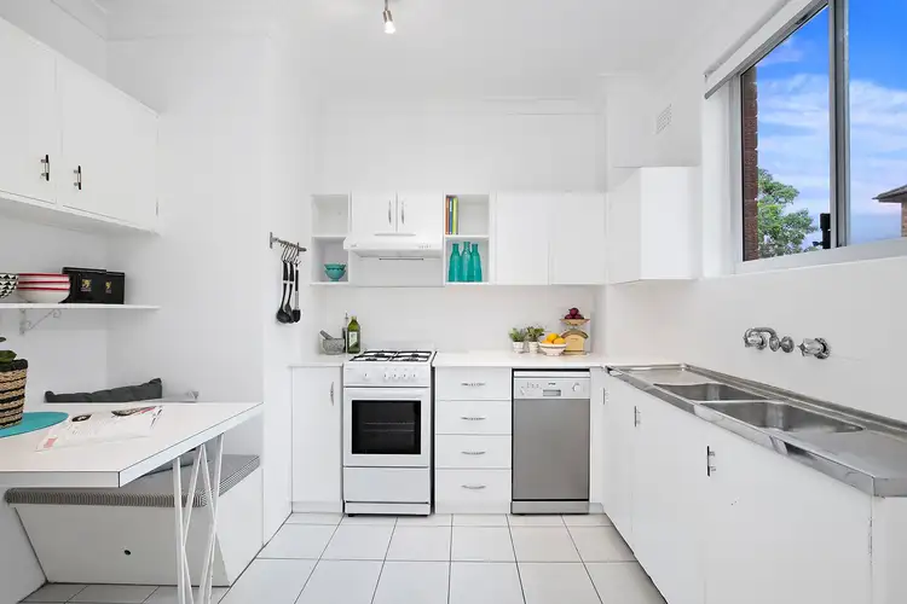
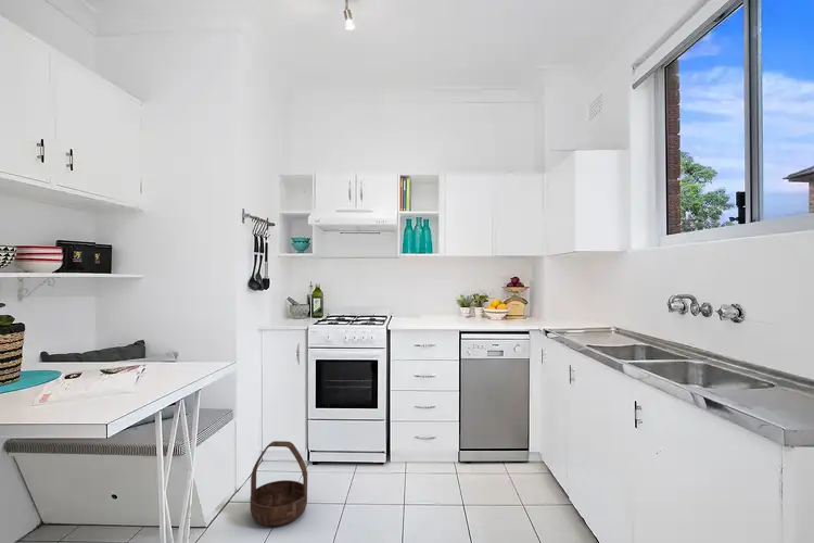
+ basket [250,440,308,528]
